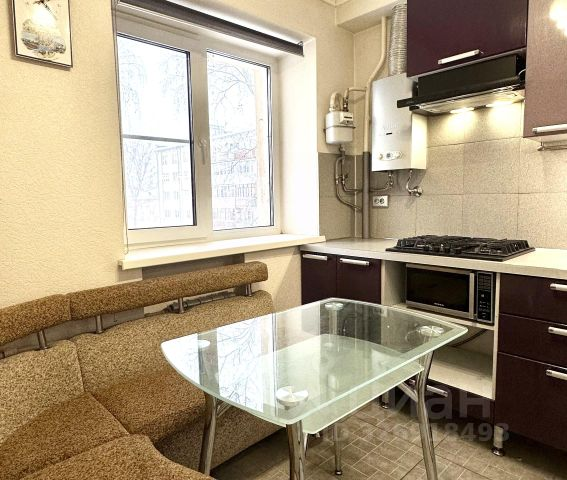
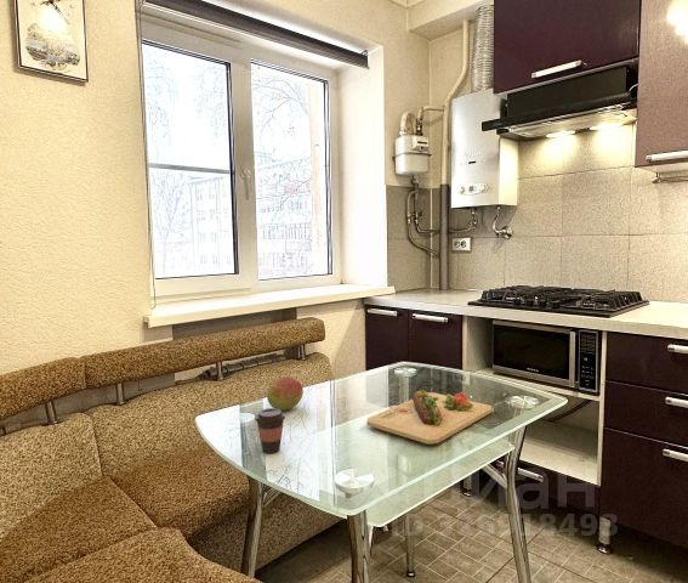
+ fruit [266,375,305,412]
+ coffee cup [254,407,286,454]
+ cutting board [365,389,494,446]
